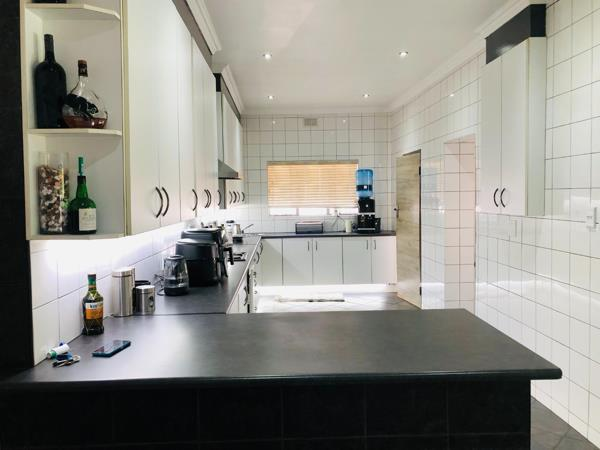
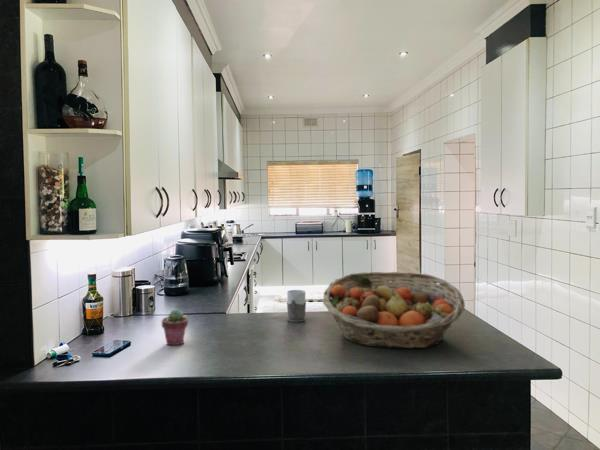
+ potted succulent [161,308,189,346]
+ fruit basket [322,271,466,349]
+ mug [286,289,307,323]
